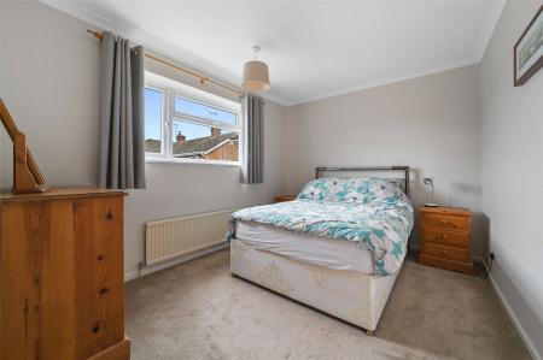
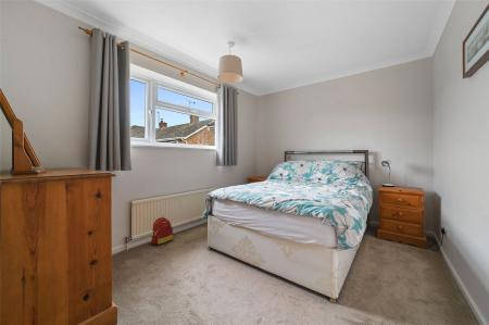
+ backpack [151,216,174,246]
